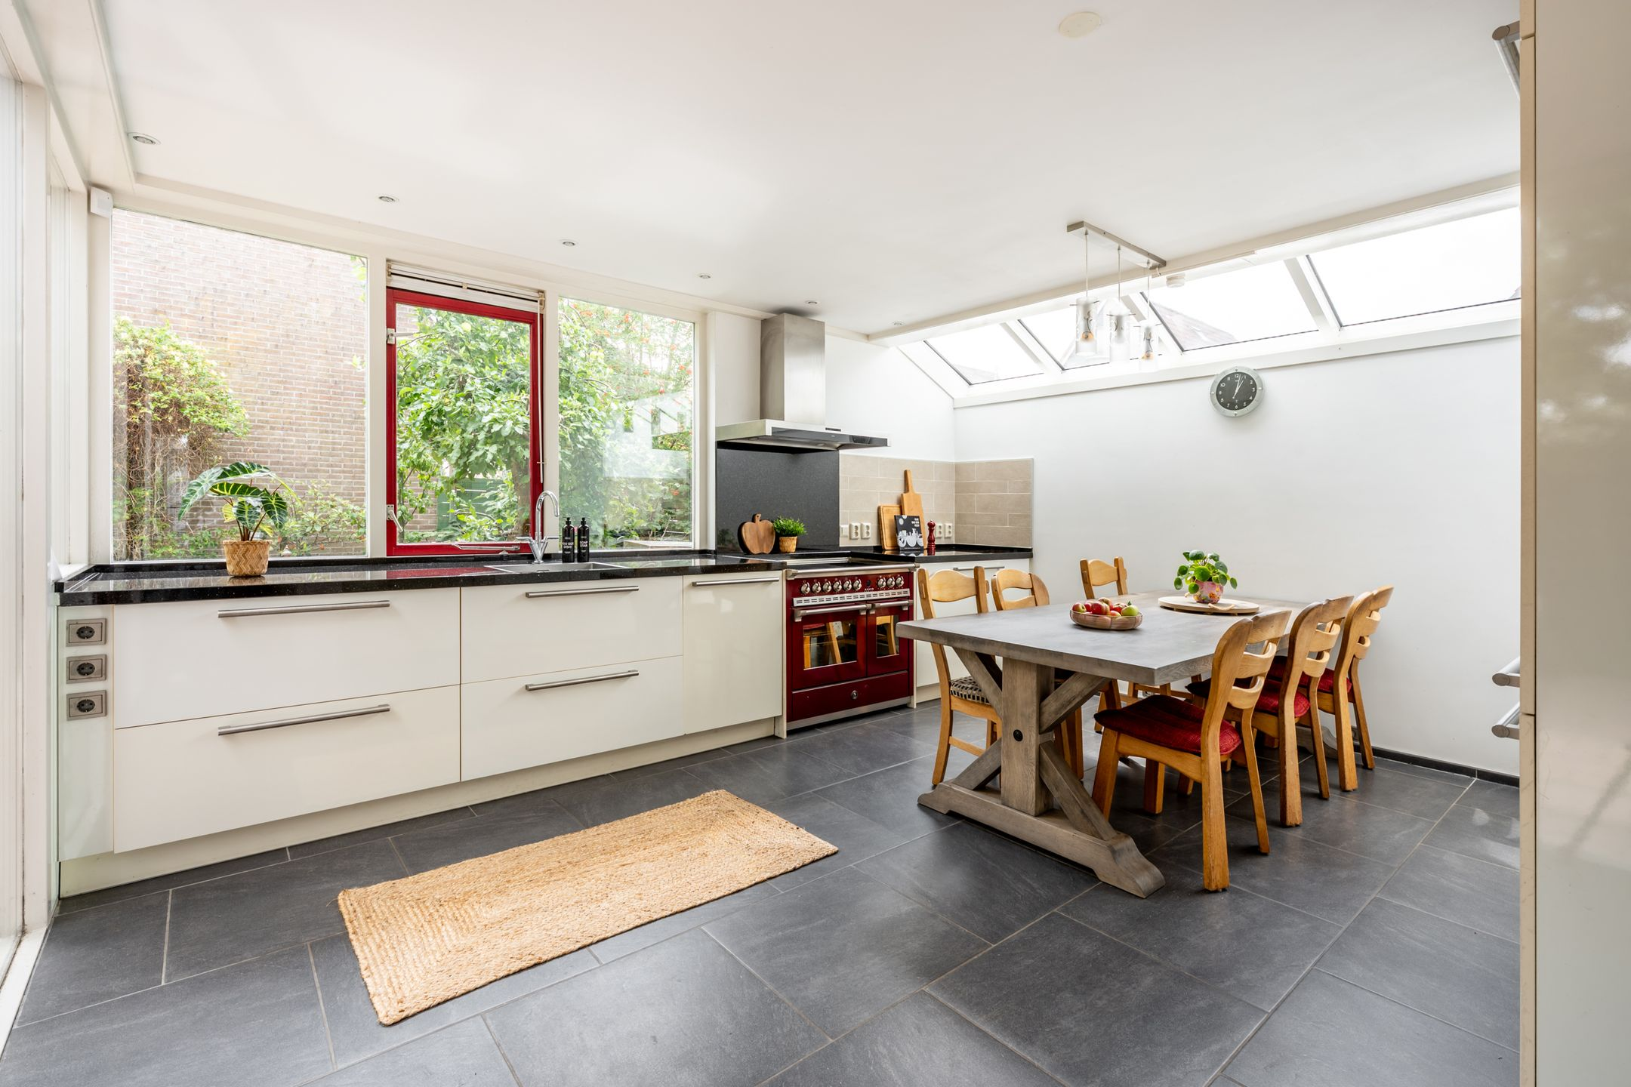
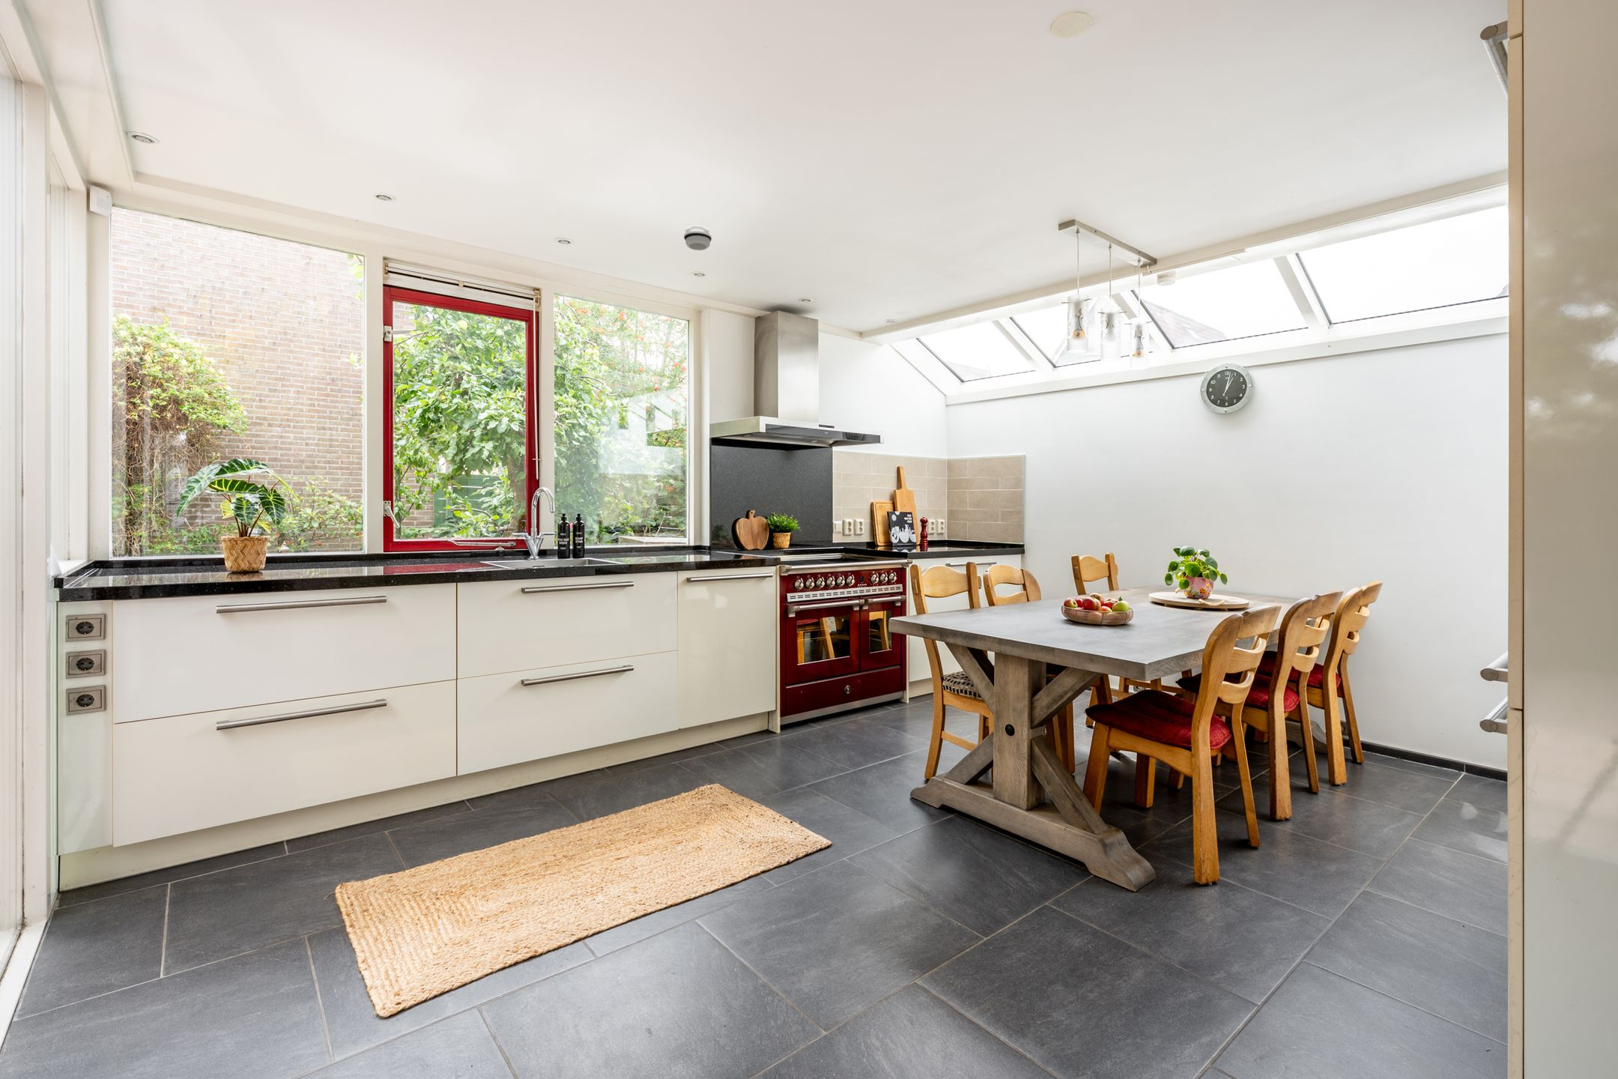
+ smoke detector [683,225,713,250]
